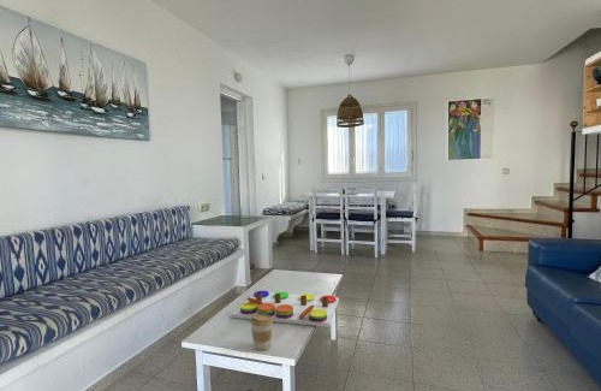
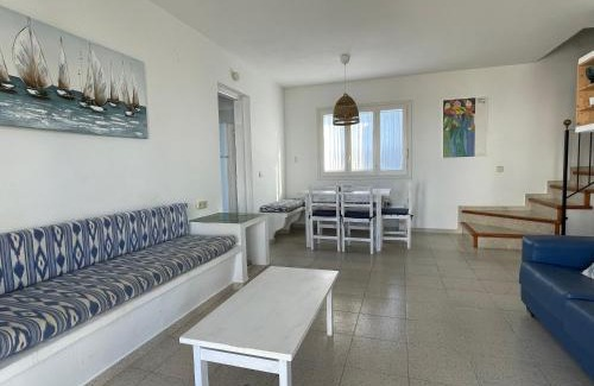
- coffee cup [250,314,274,351]
- board game [231,290,340,328]
